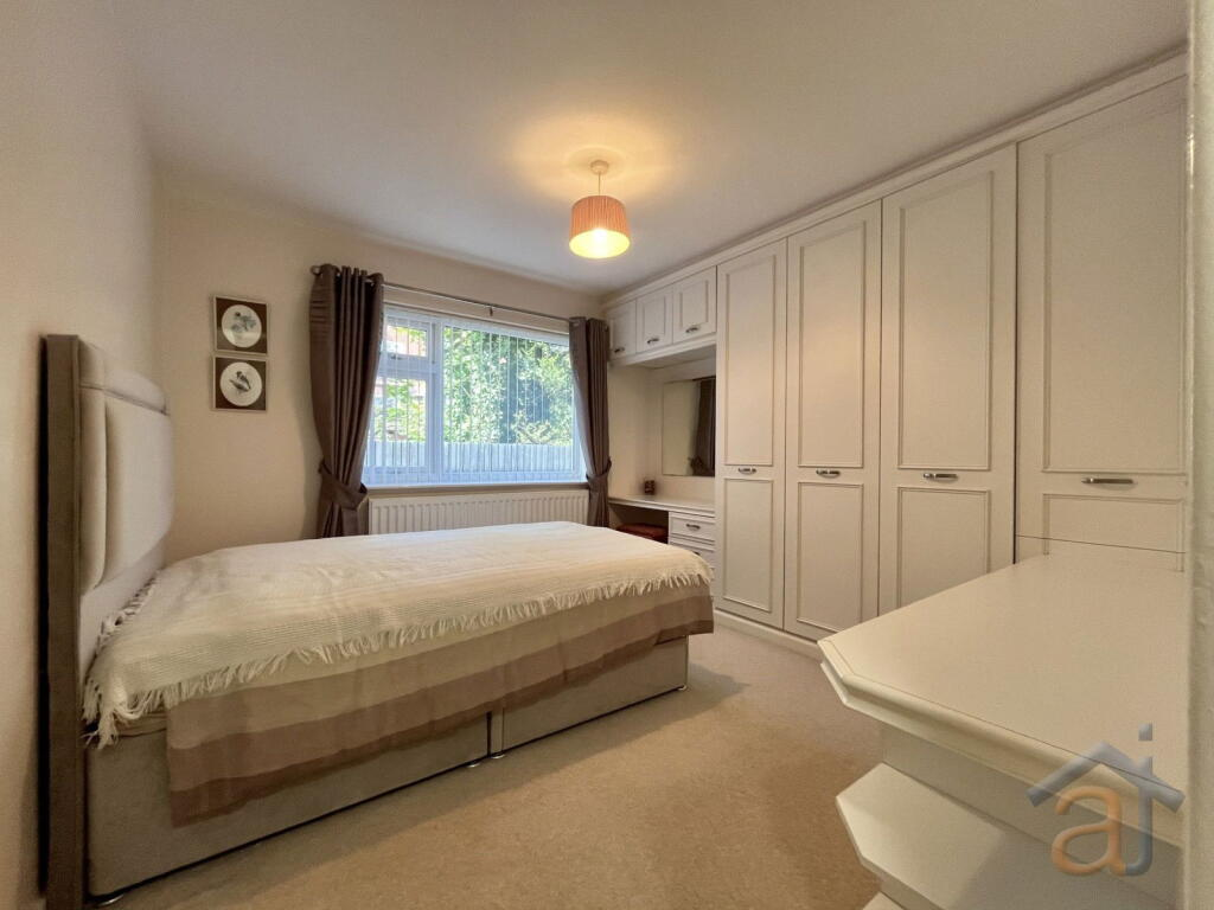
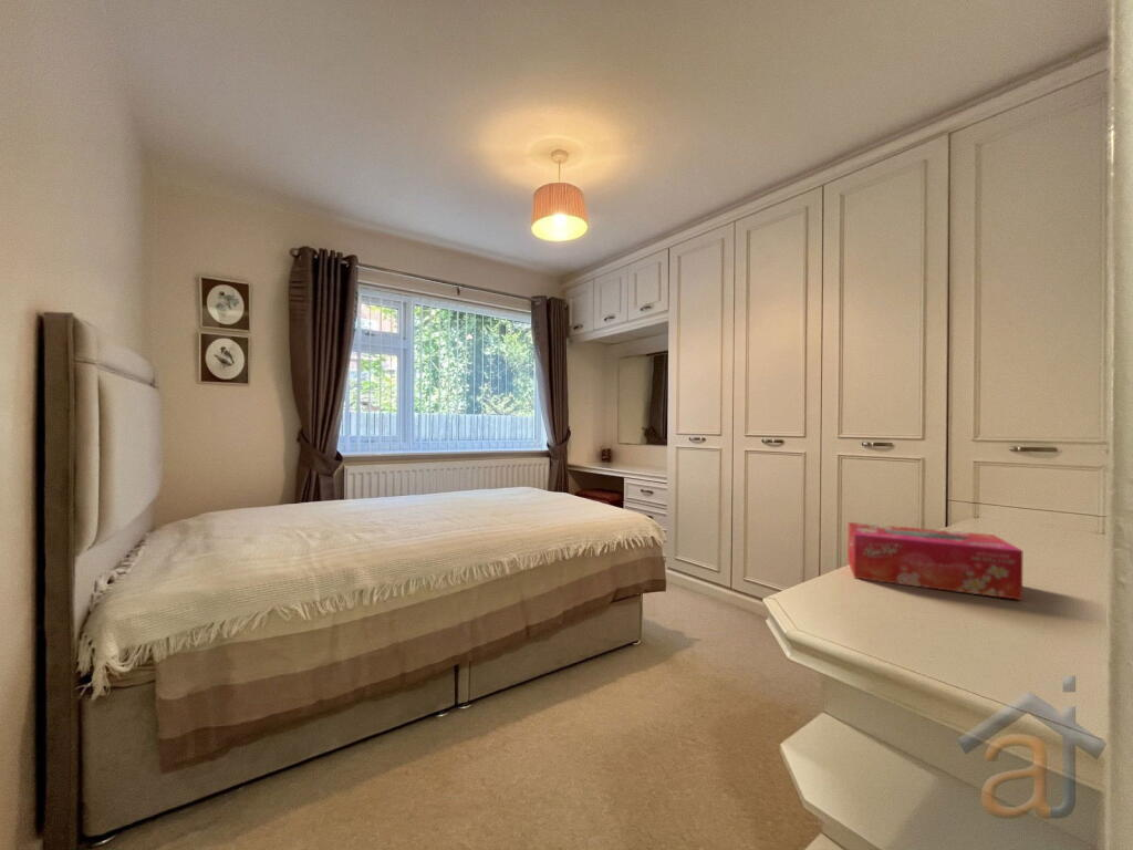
+ tissue box [846,521,1023,601]
